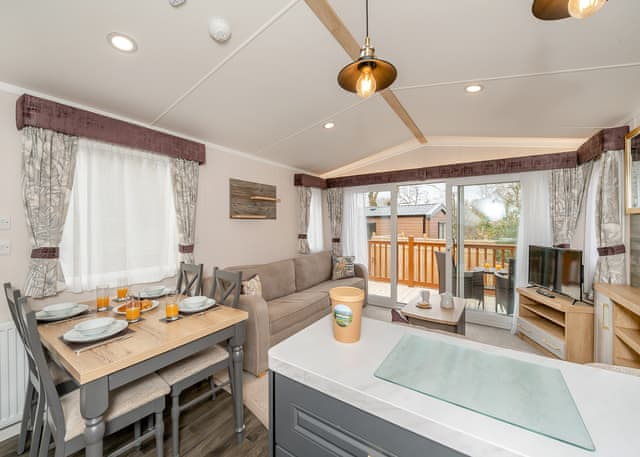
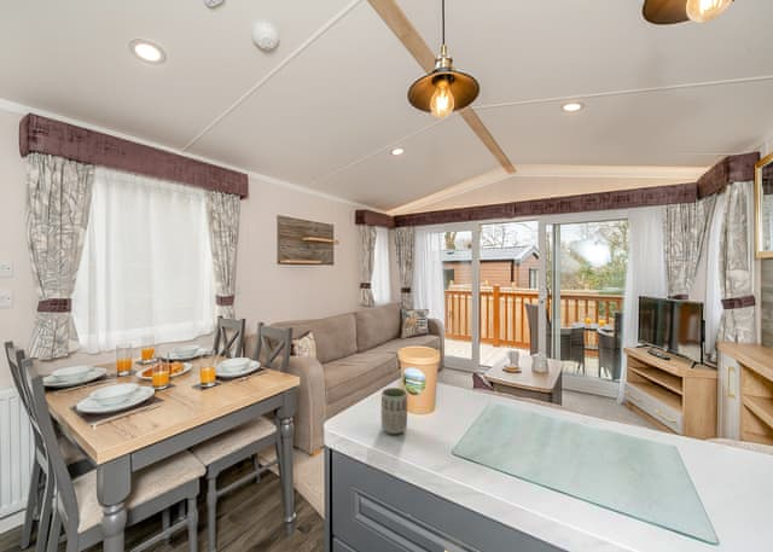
+ cup [380,387,408,435]
